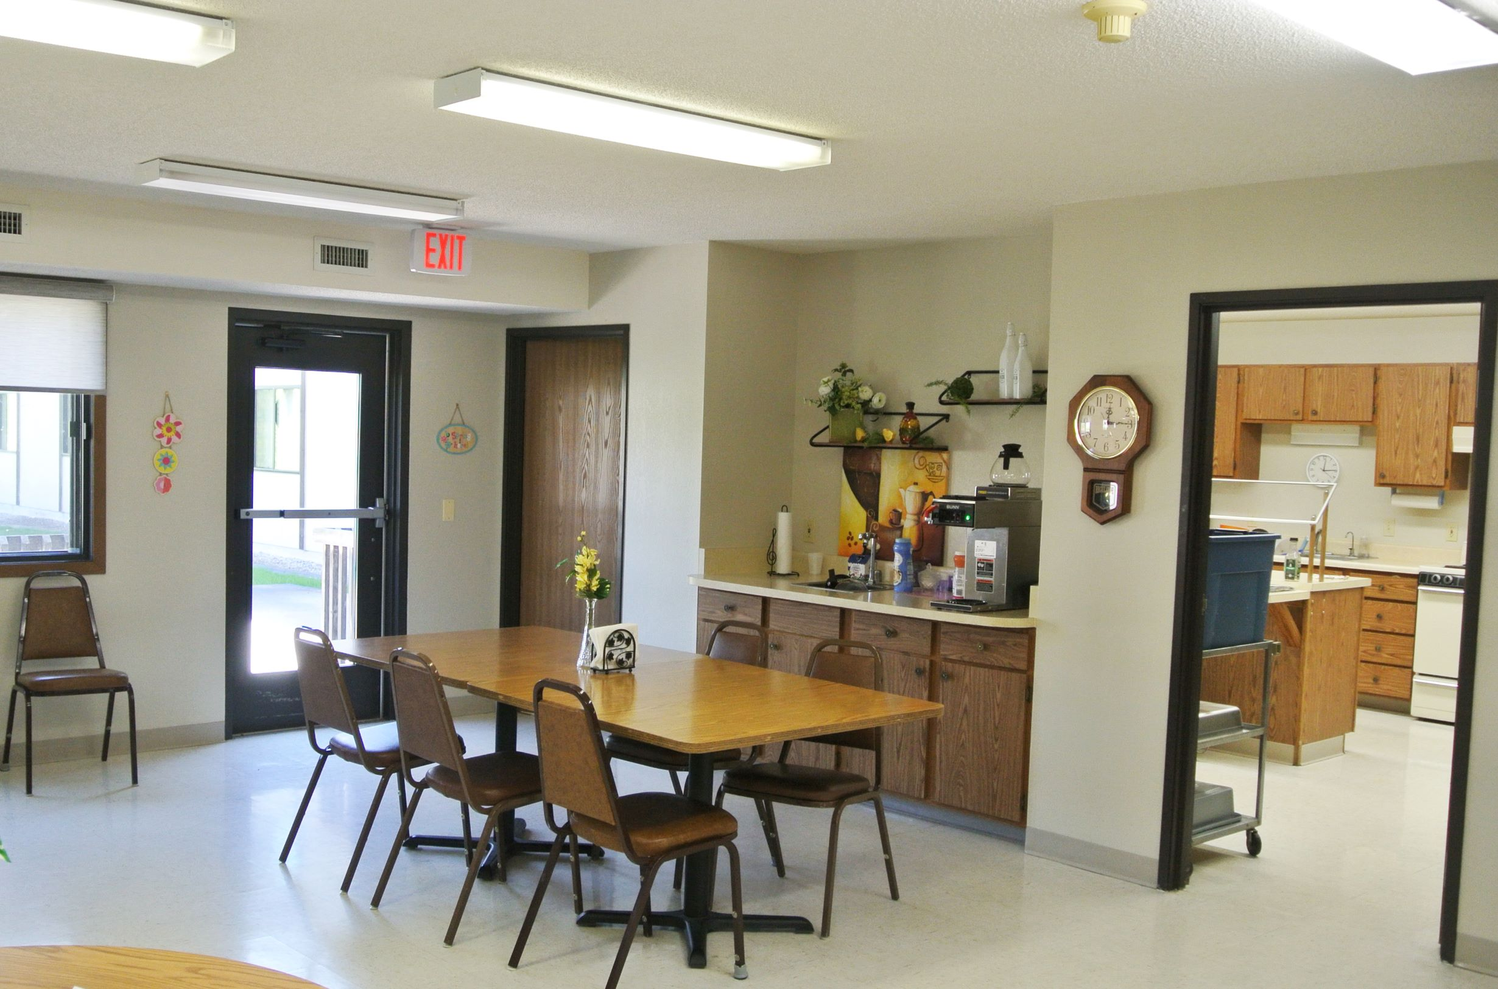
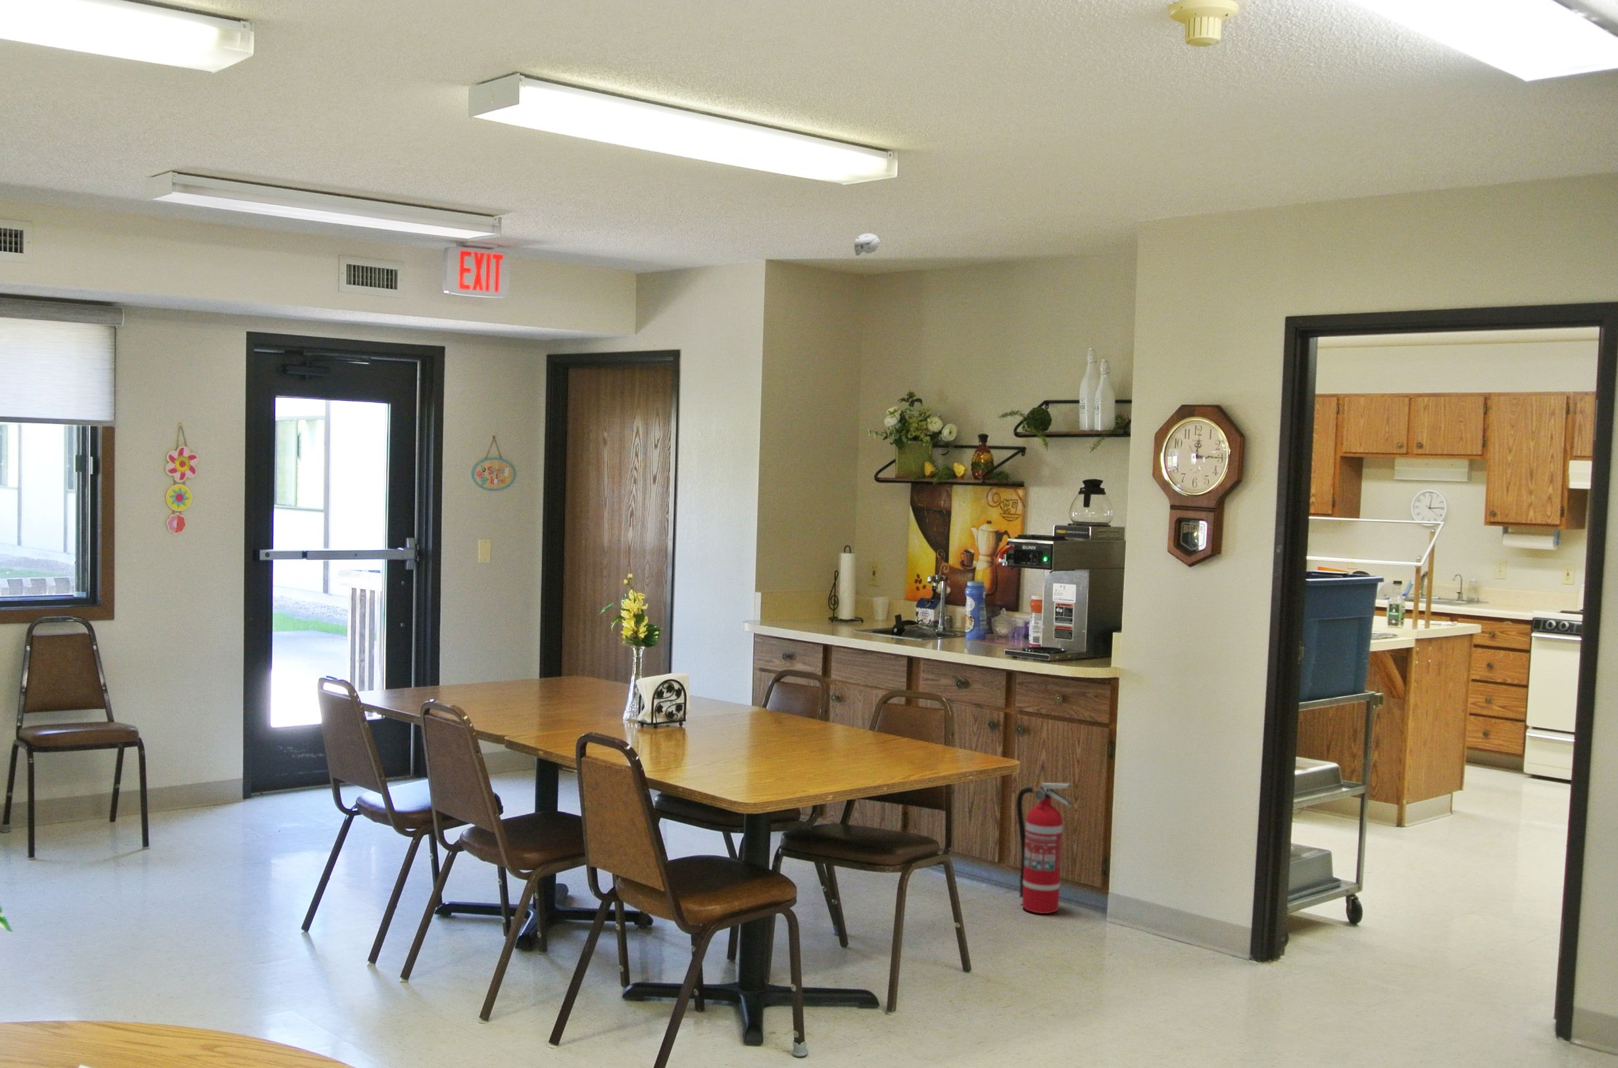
+ fire extinguisher [1016,782,1073,914]
+ smoke detector [854,232,882,256]
